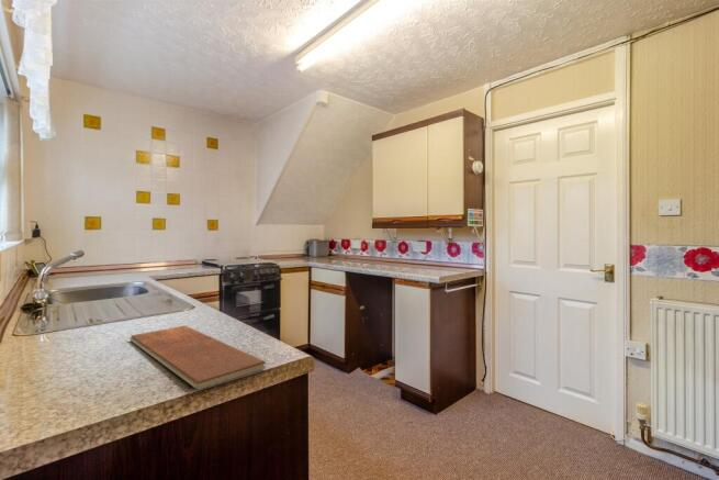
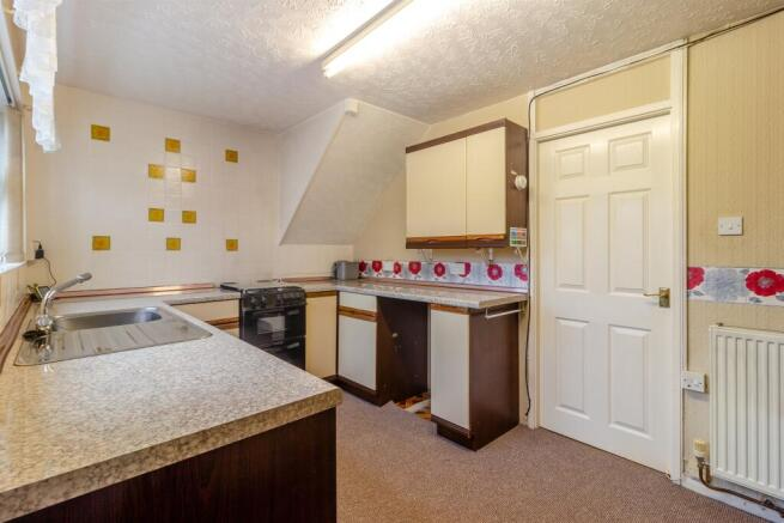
- chopping board [128,324,267,391]
